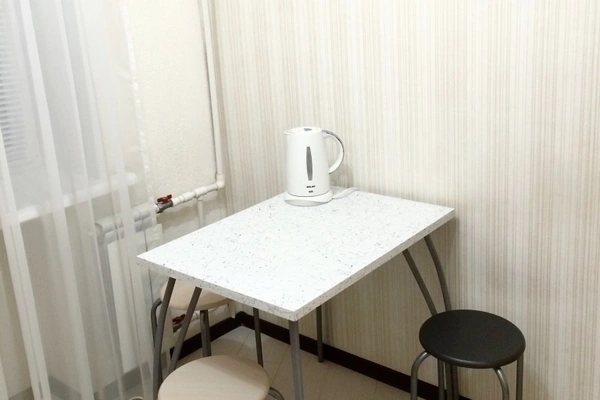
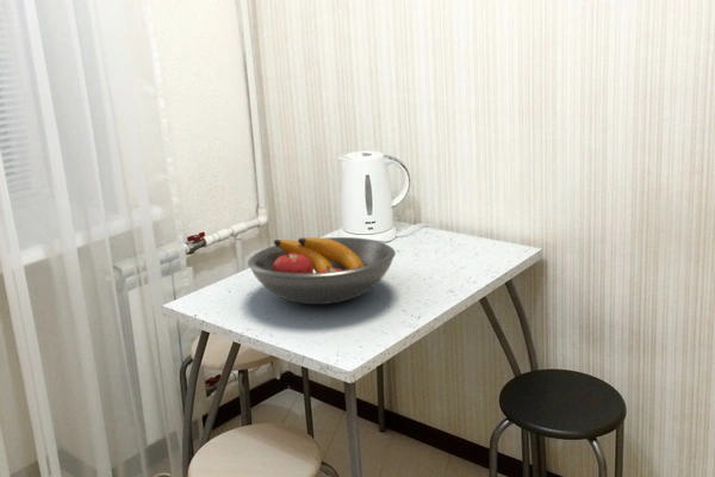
+ fruit bowl [247,236,397,305]
